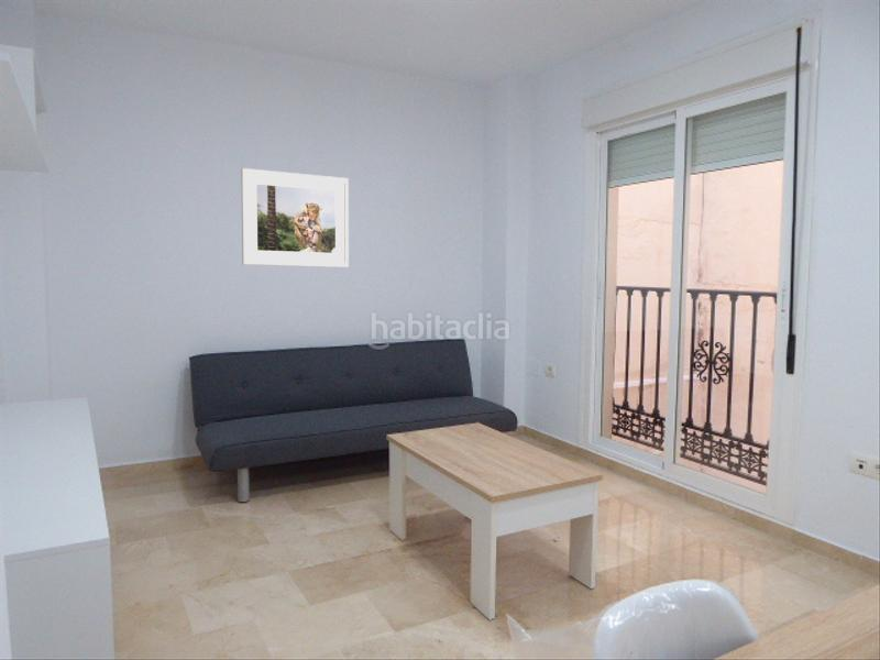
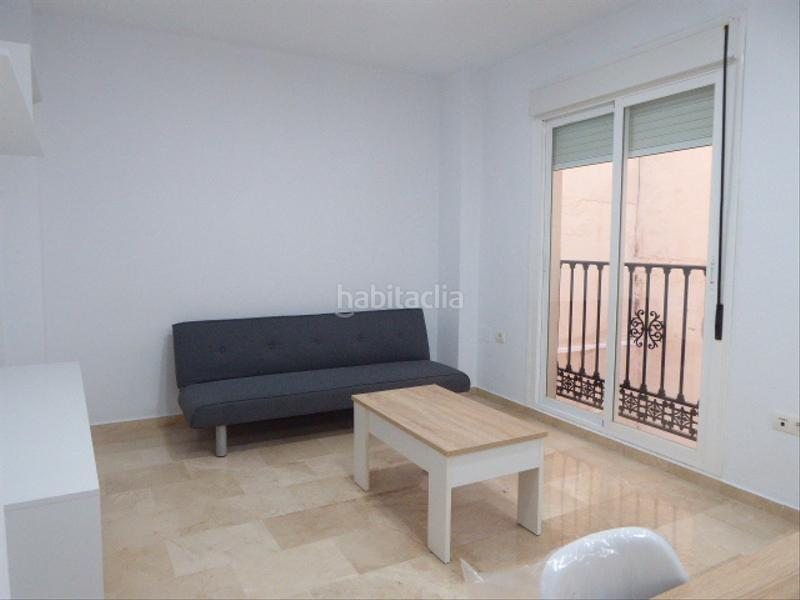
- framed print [240,167,350,268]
